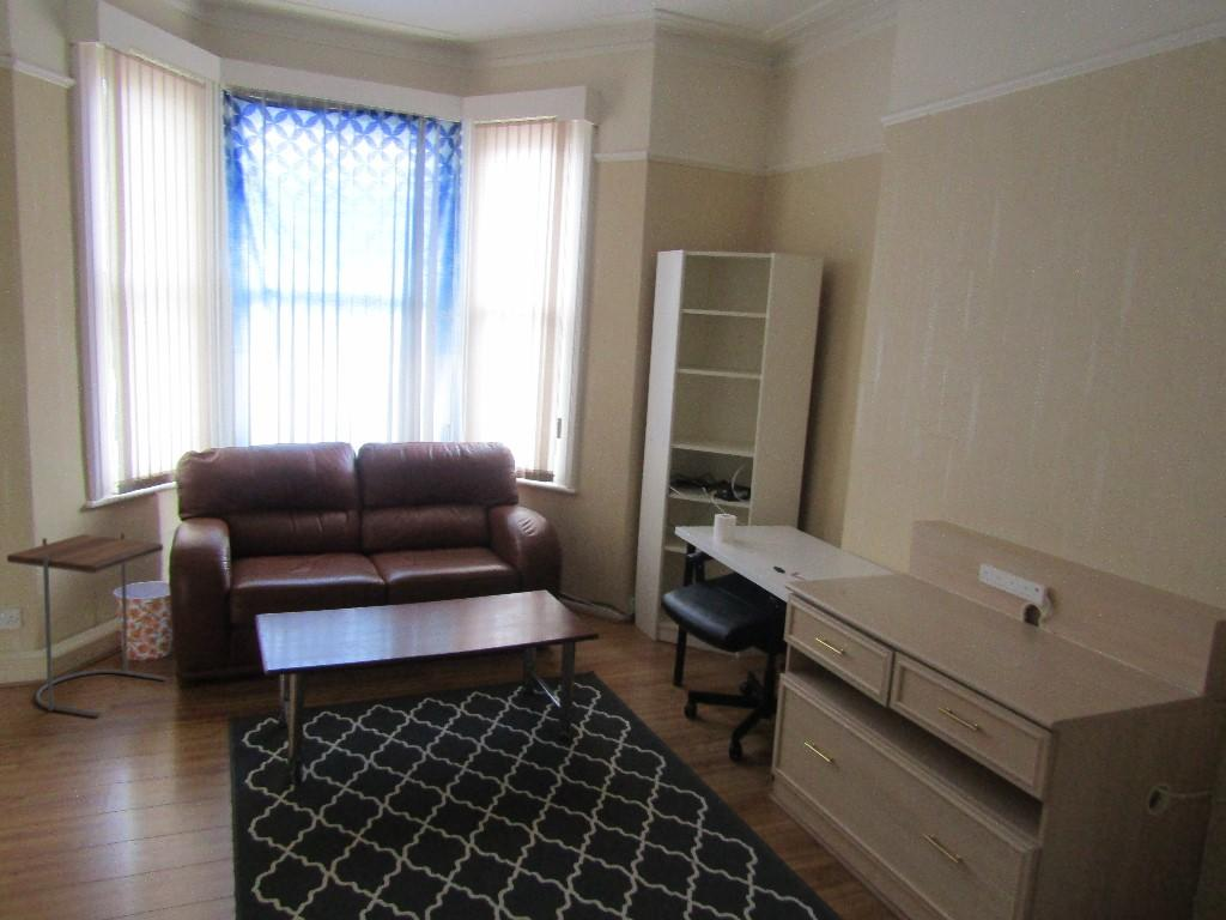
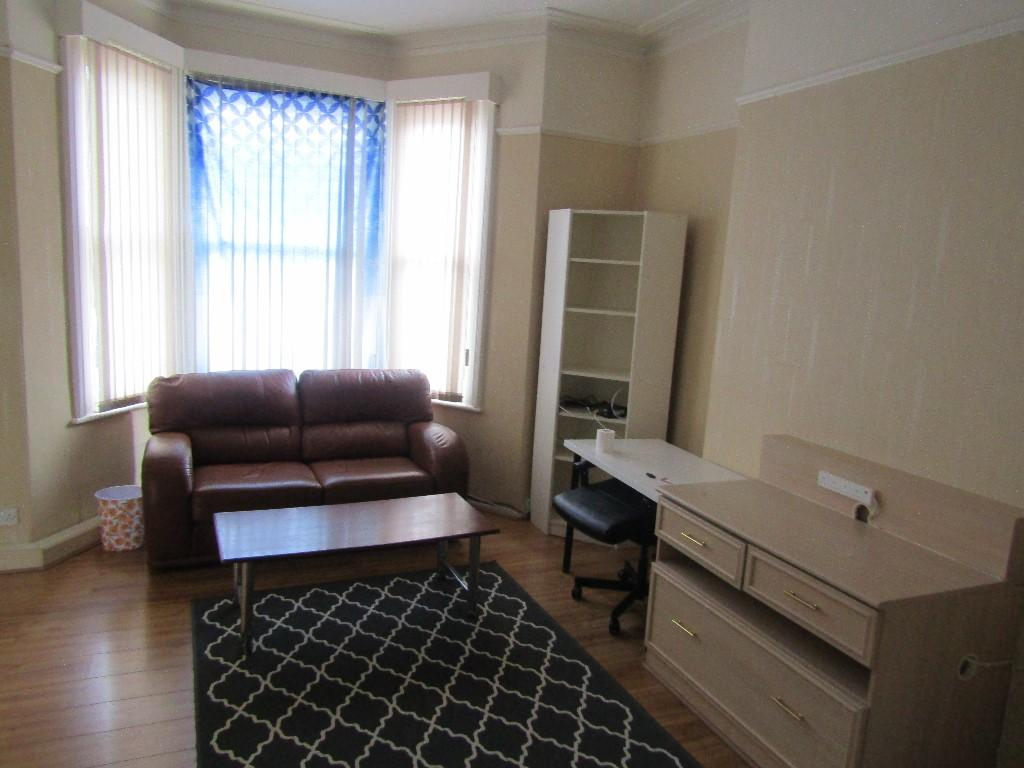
- side table [6,532,168,718]
